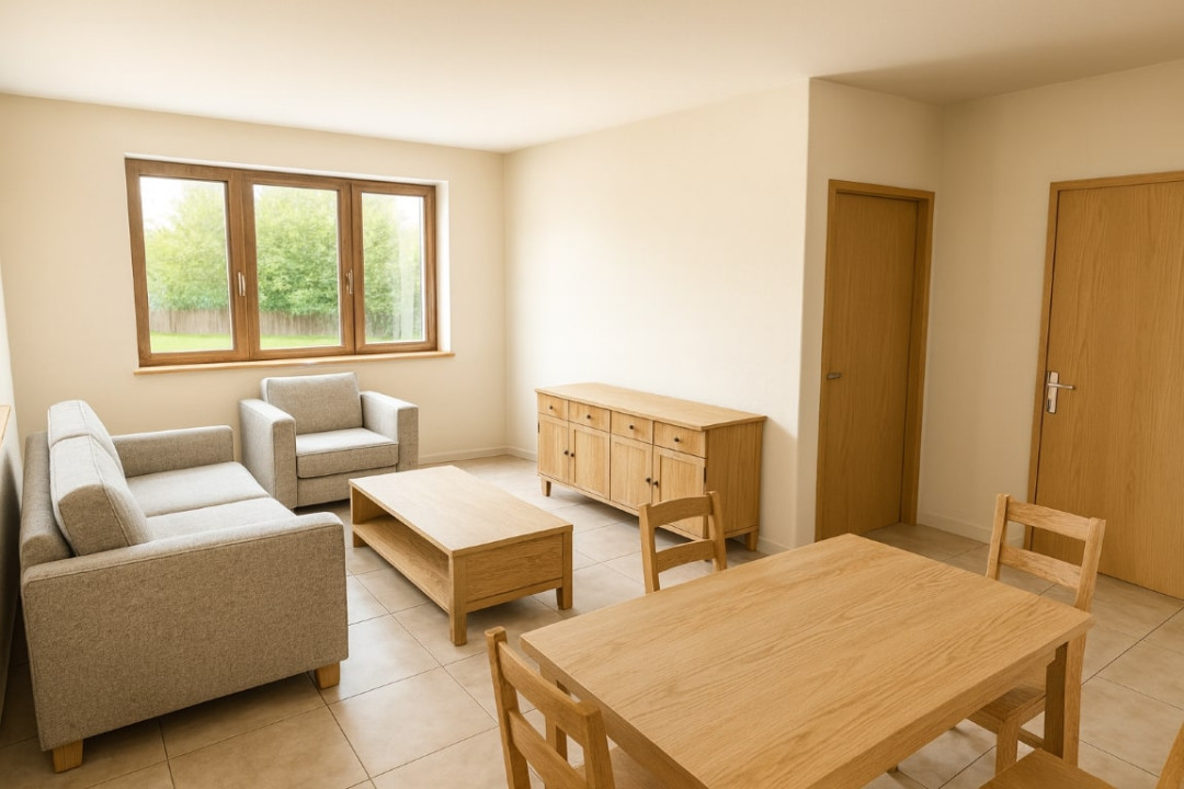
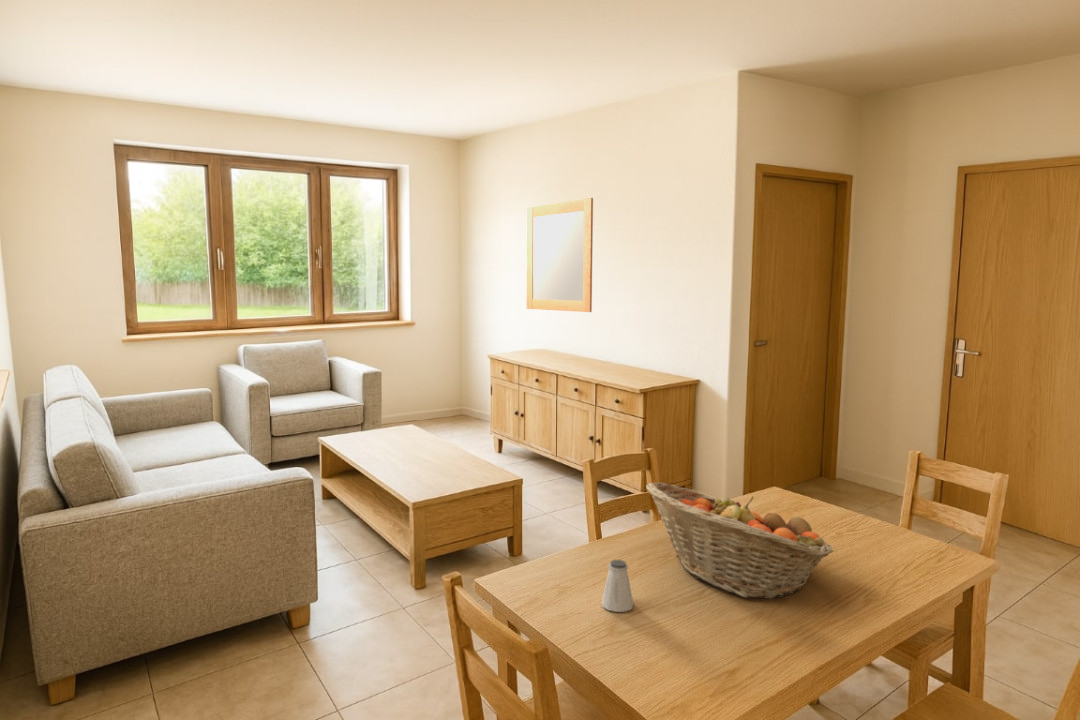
+ home mirror [526,197,594,313]
+ saltshaker [601,559,635,613]
+ fruit basket [645,481,834,600]
